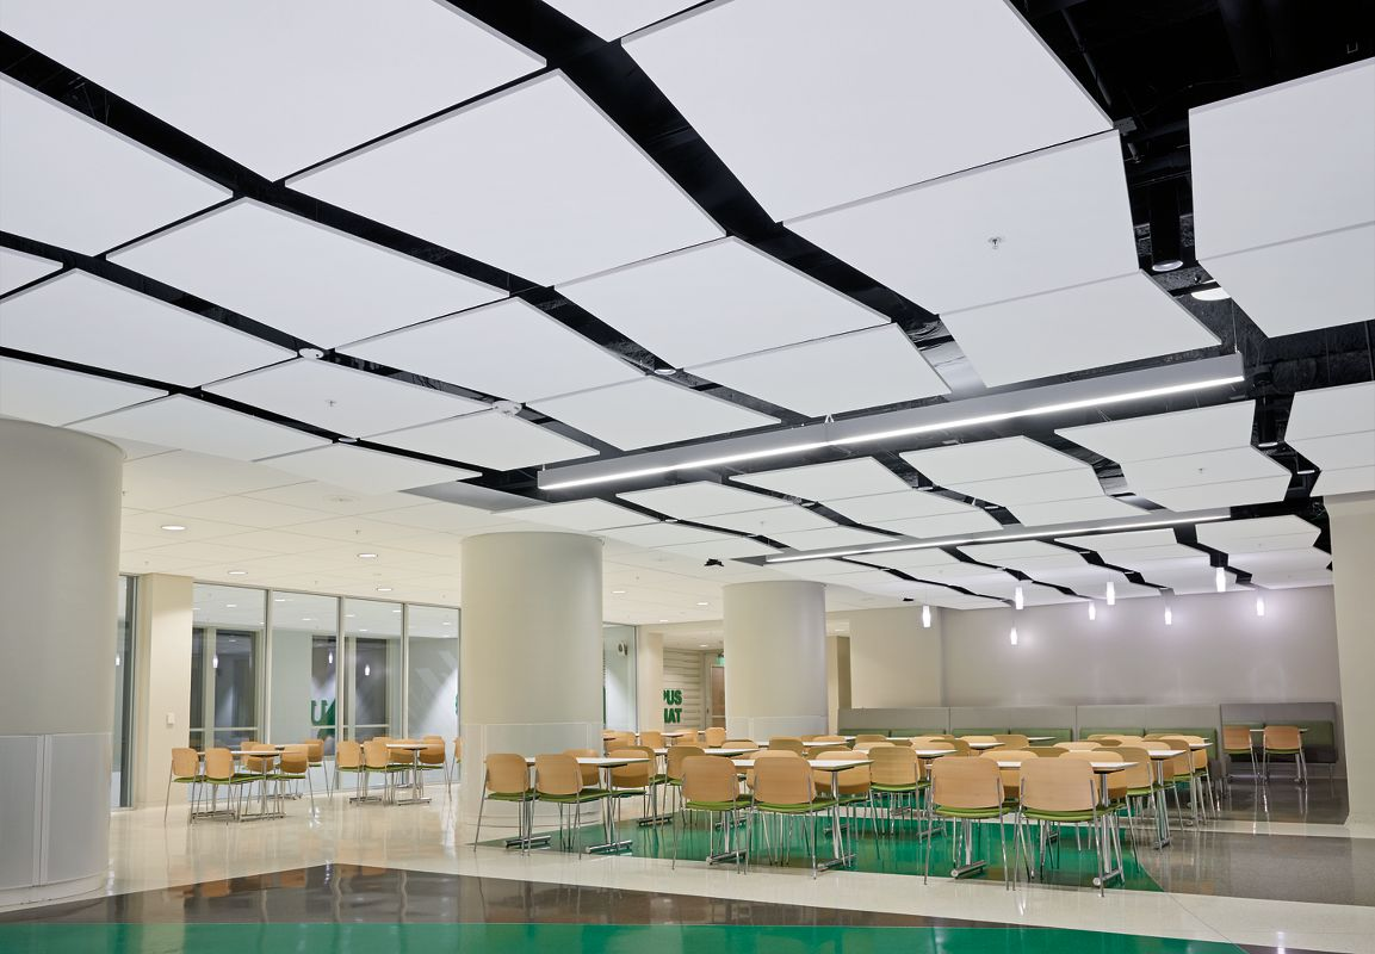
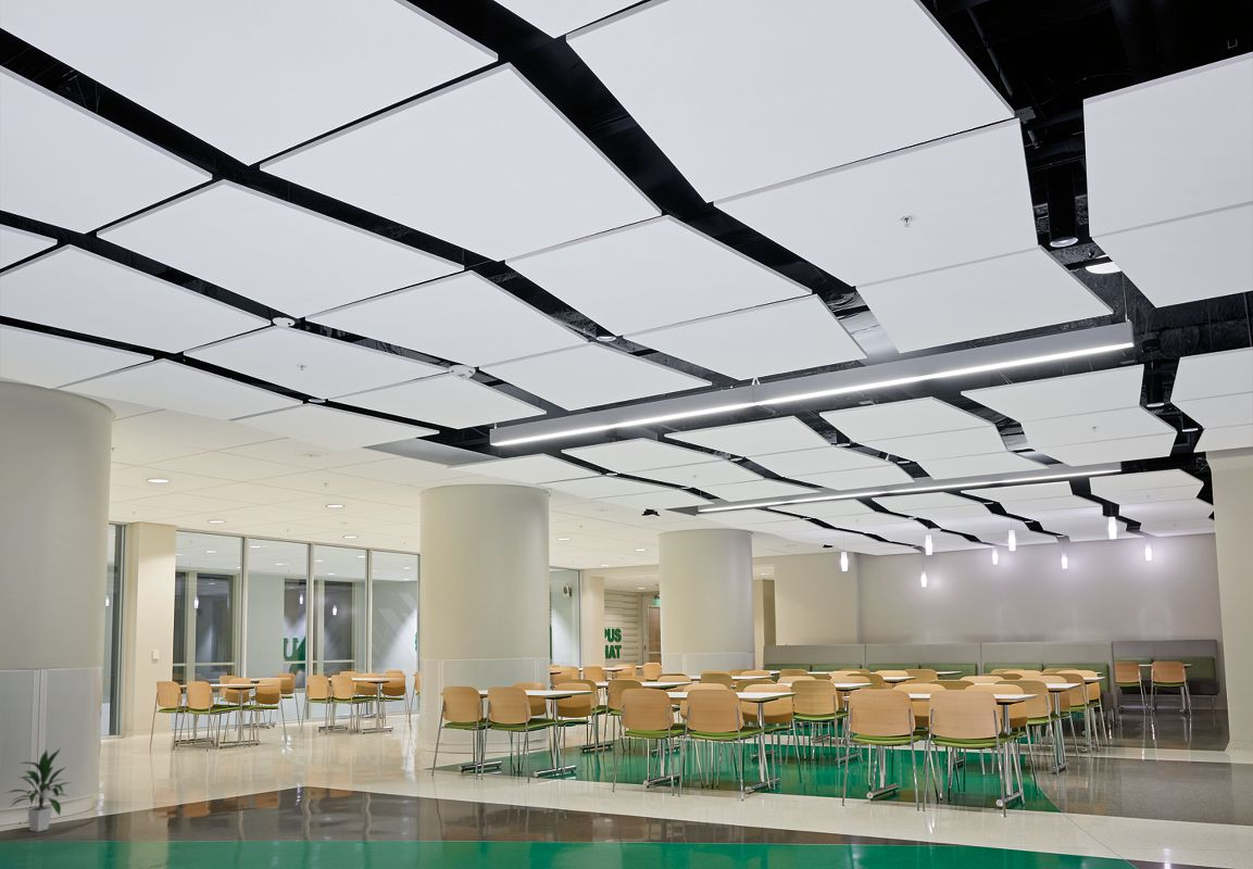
+ indoor plant [3,747,73,833]
